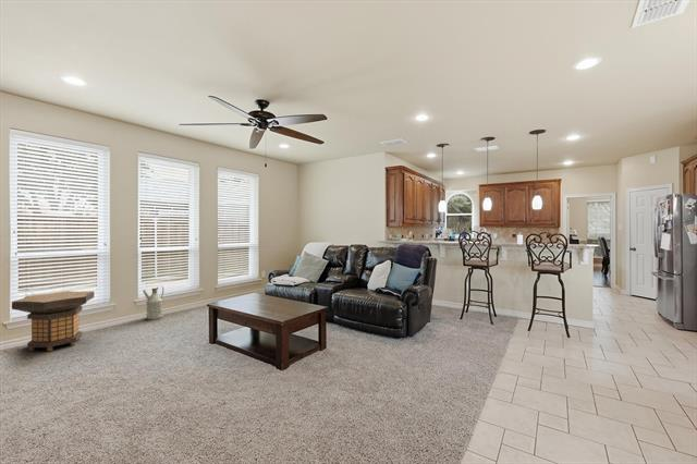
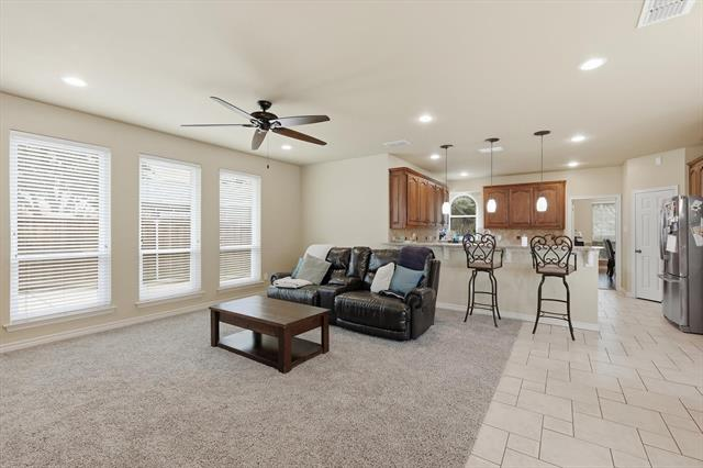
- lantern [11,290,95,352]
- watering can [142,285,164,320]
